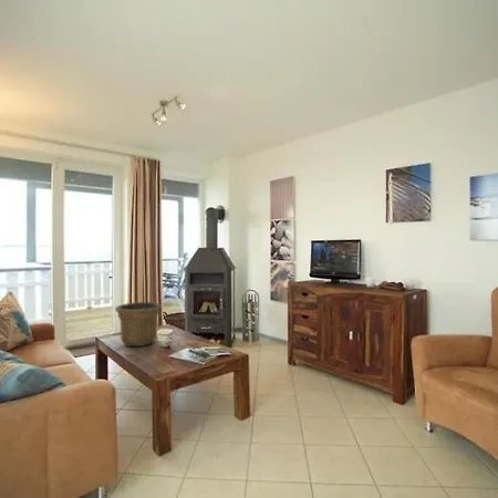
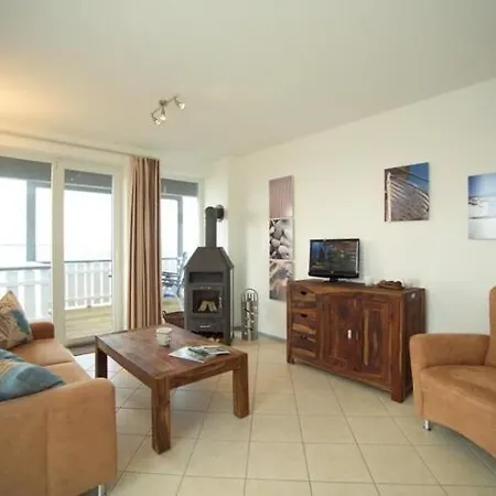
- flower pot [114,301,162,347]
